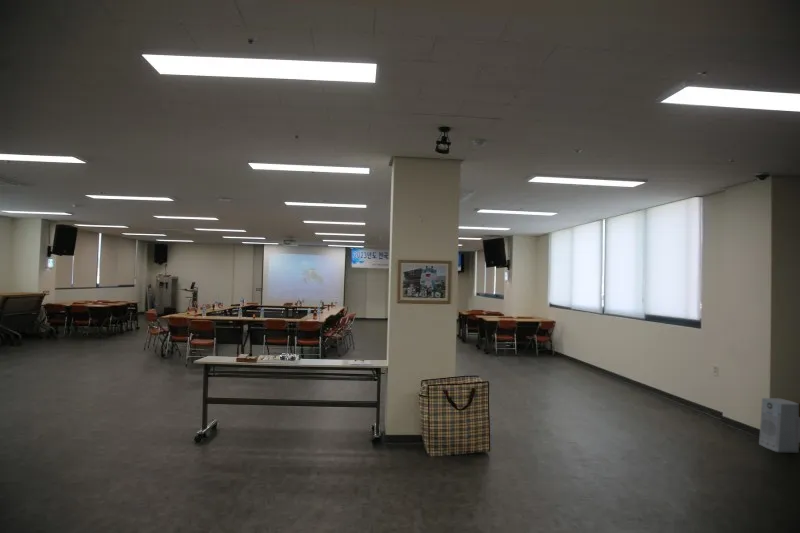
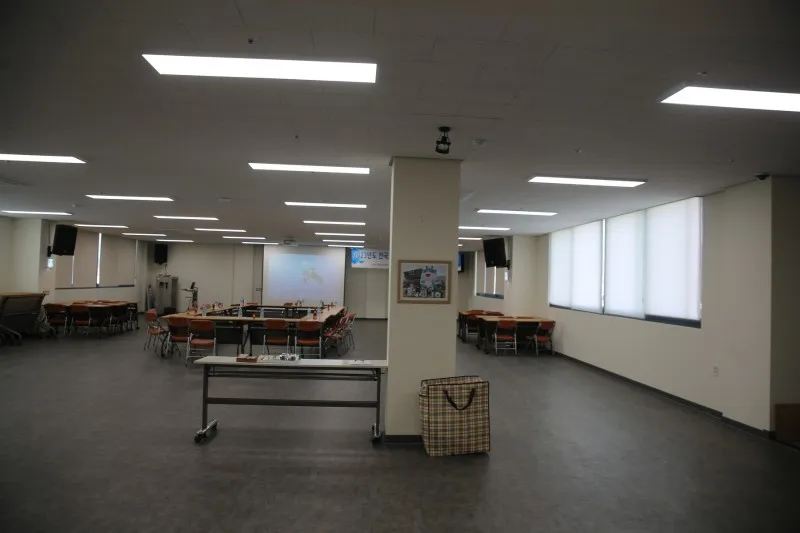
- air purifier [758,397,800,454]
